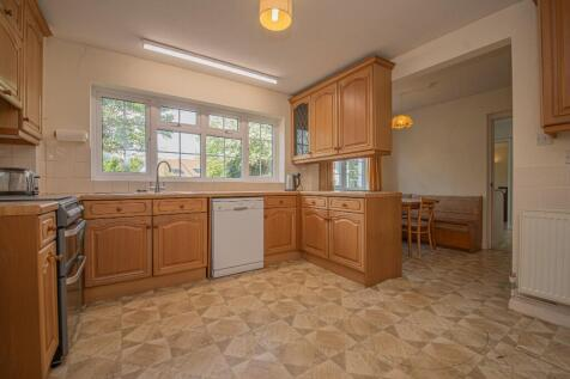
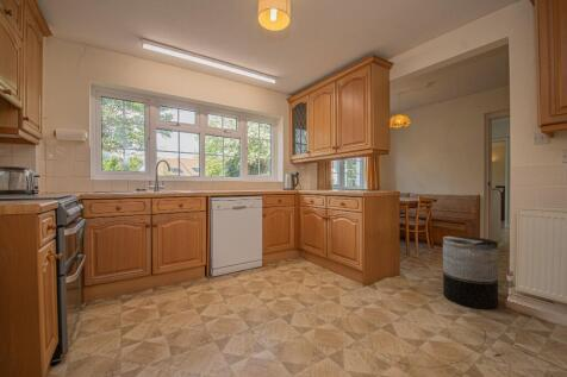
+ trash can [442,234,499,310]
